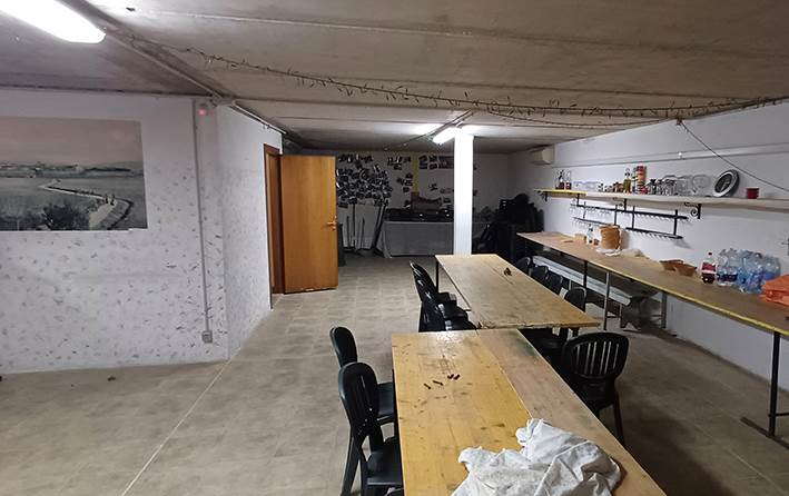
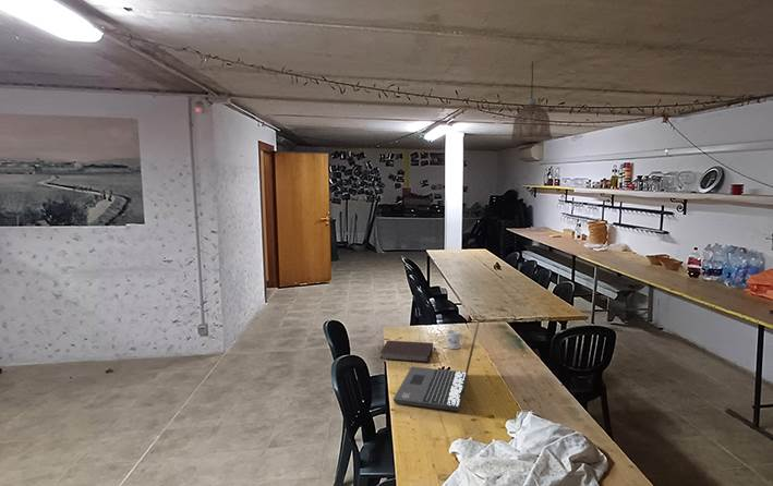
+ mug [446,329,467,350]
+ notebook [379,340,434,363]
+ laptop [391,319,481,412]
+ pendant lamp [509,61,553,144]
